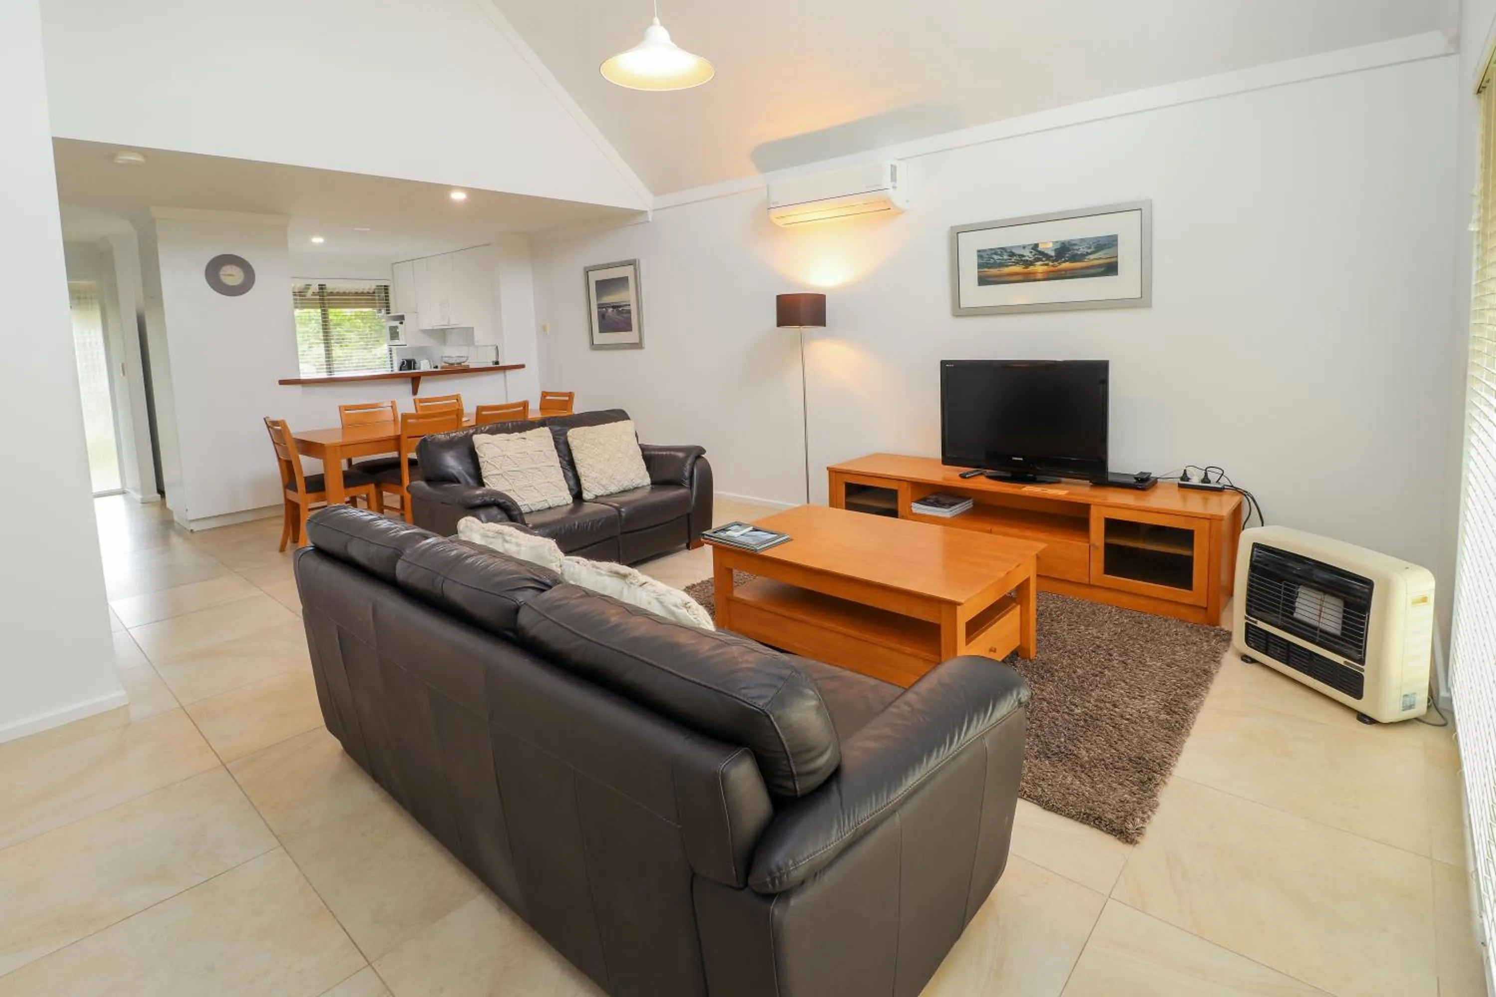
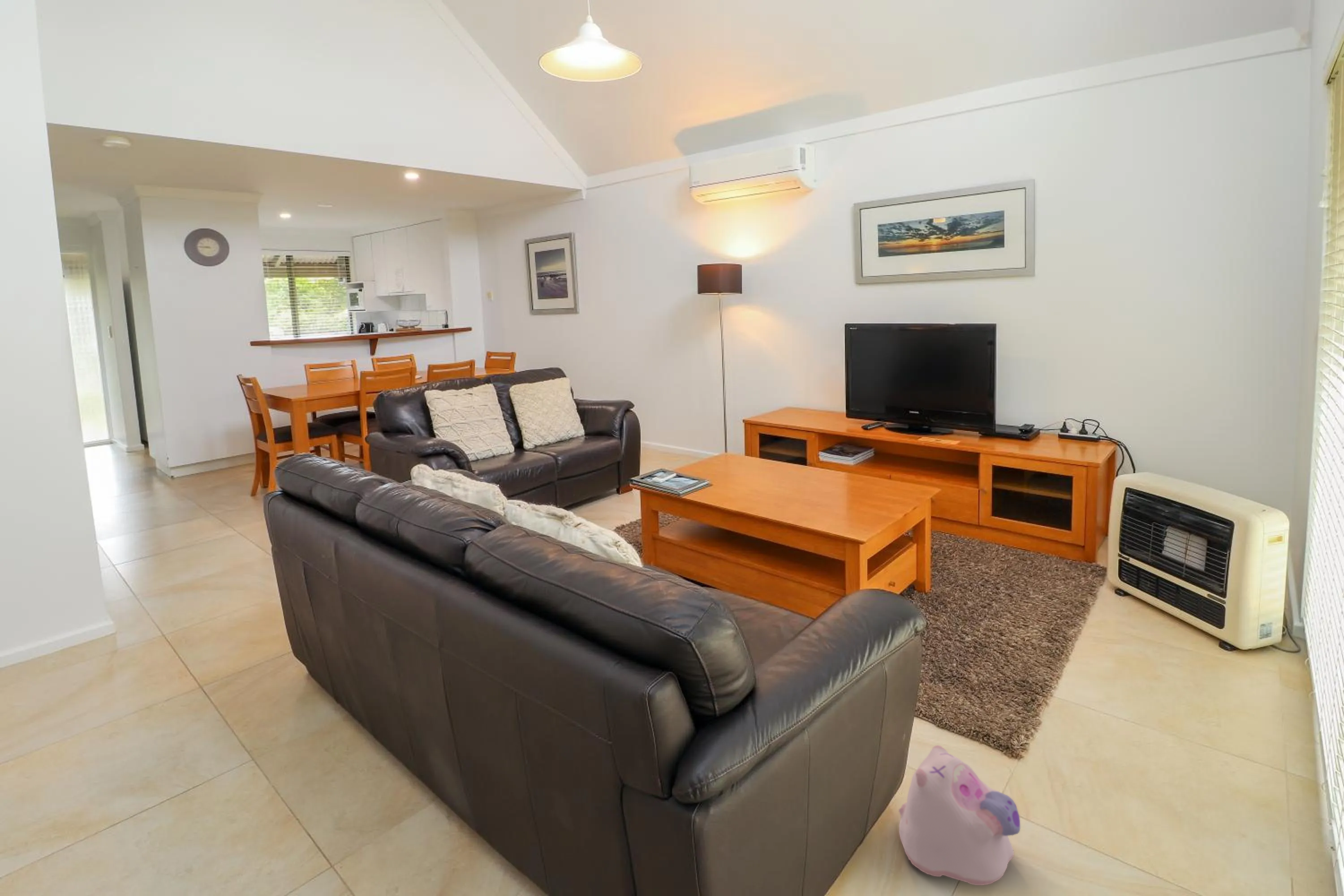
+ plush toy [898,745,1021,886]
